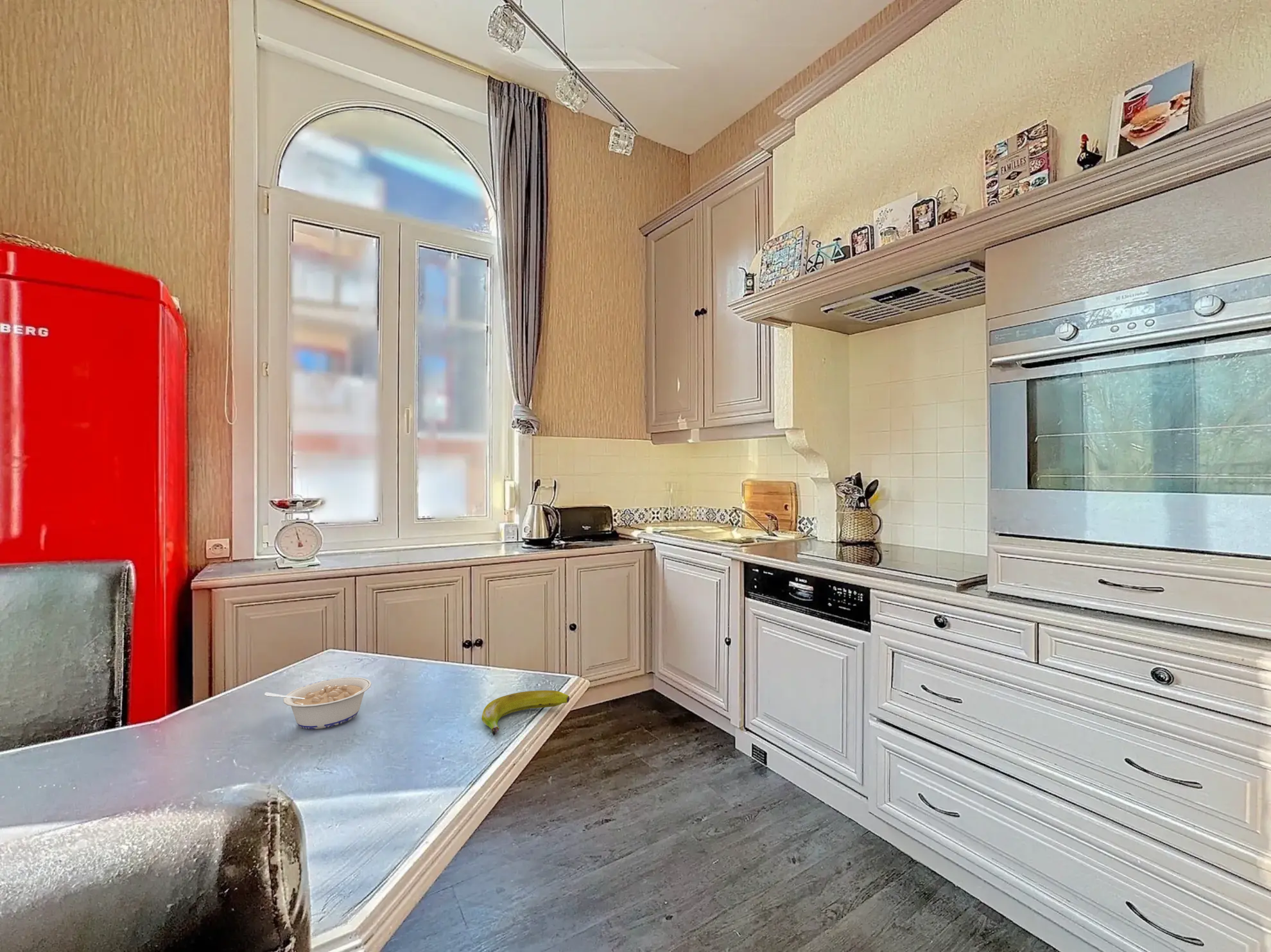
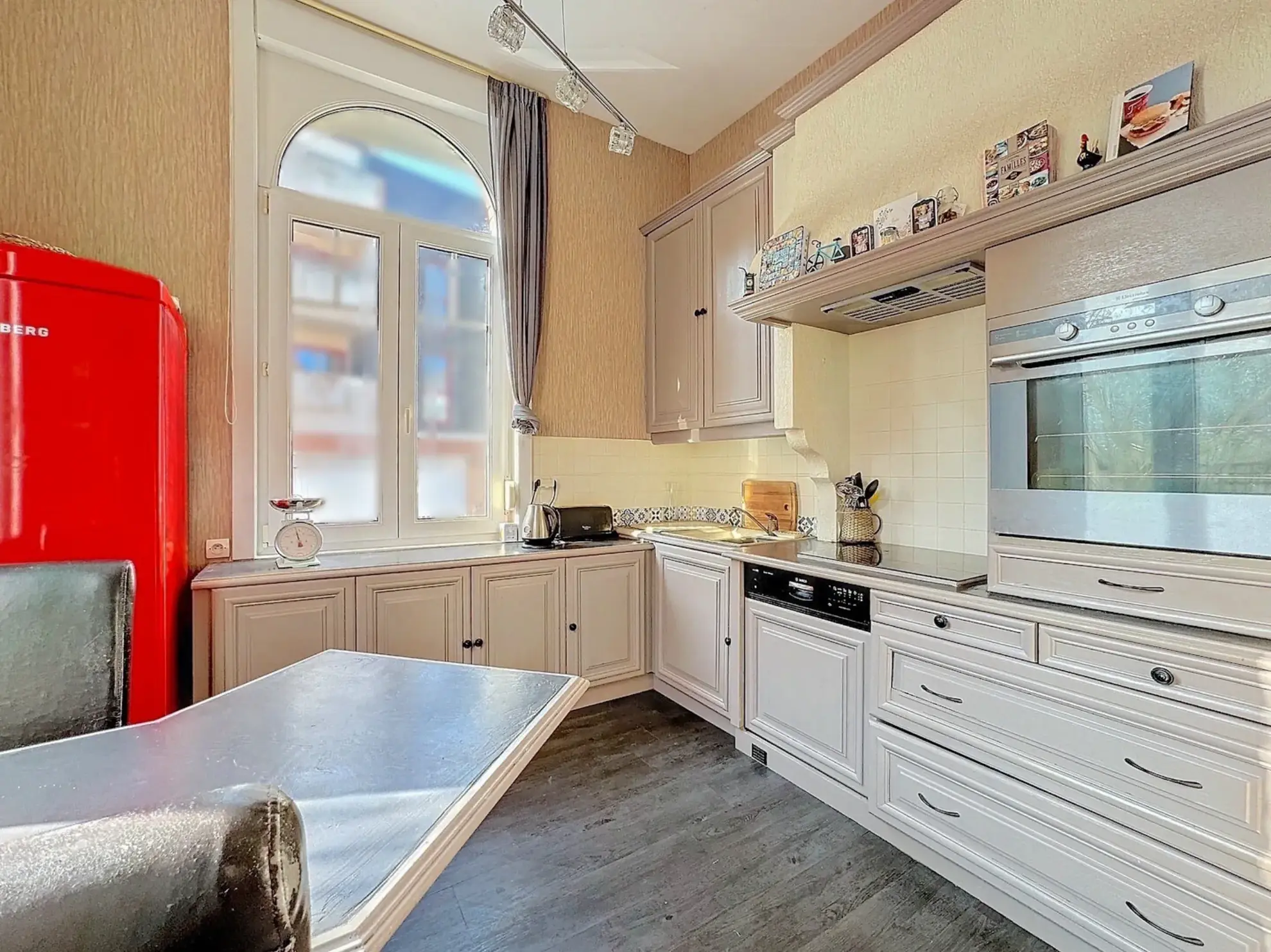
- banana [481,689,570,736]
- legume [264,677,372,730]
